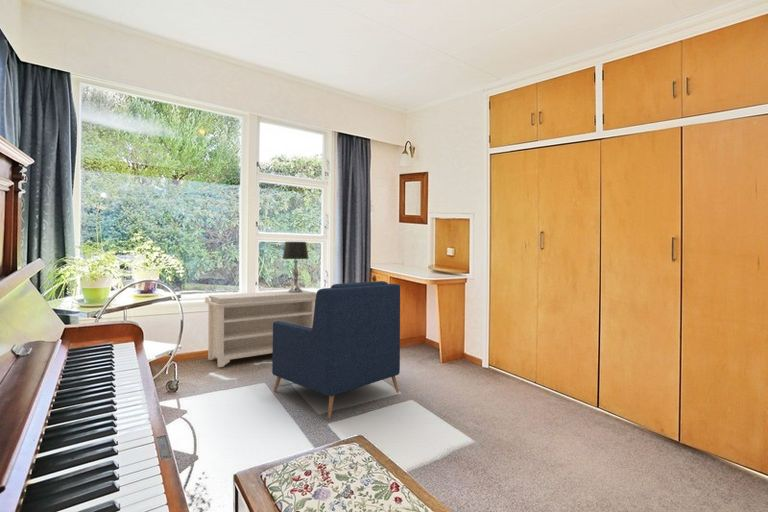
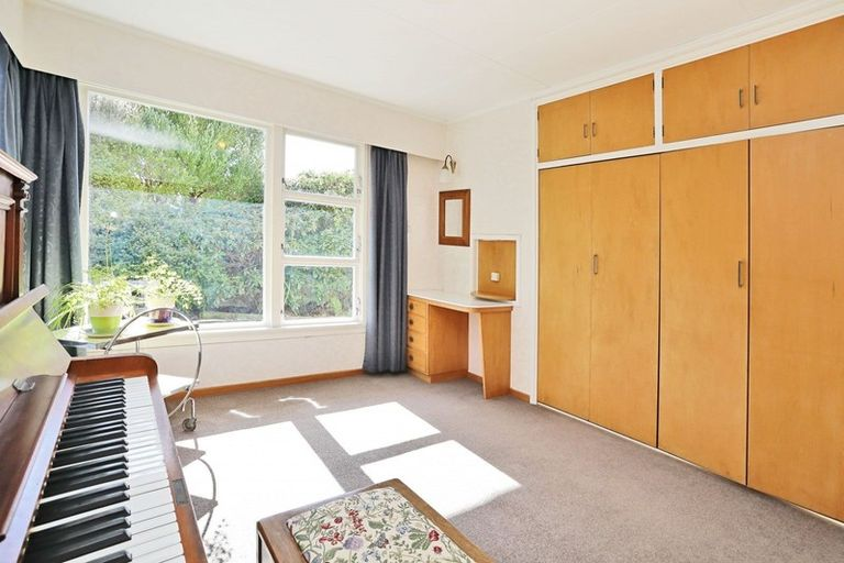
- bench [204,289,317,368]
- table lamp [282,241,310,293]
- armchair [271,280,401,419]
